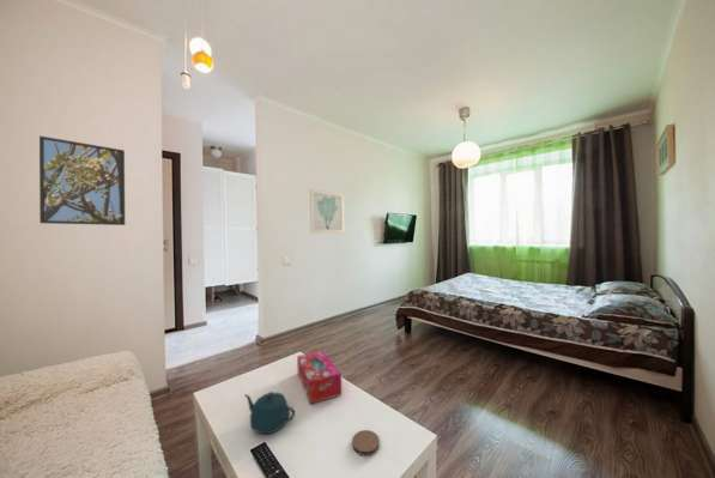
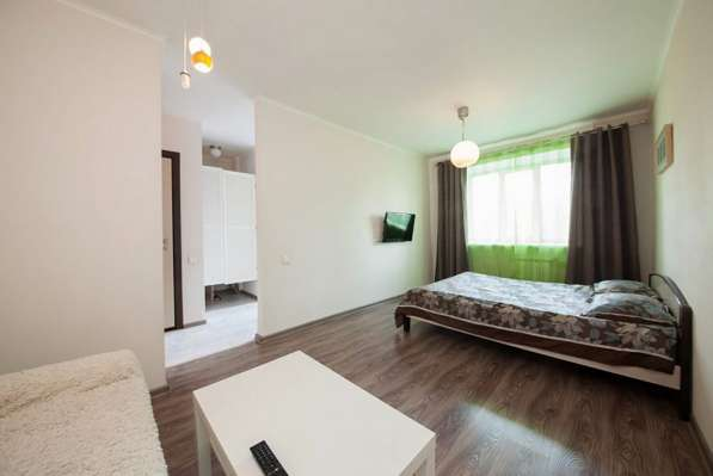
- teapot [243,391,296,435]
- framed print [38,135,126,226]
- coaster [351,429,381,456]
- wall art [309,188,346,235]
- tissue box [296,350,343,405]
